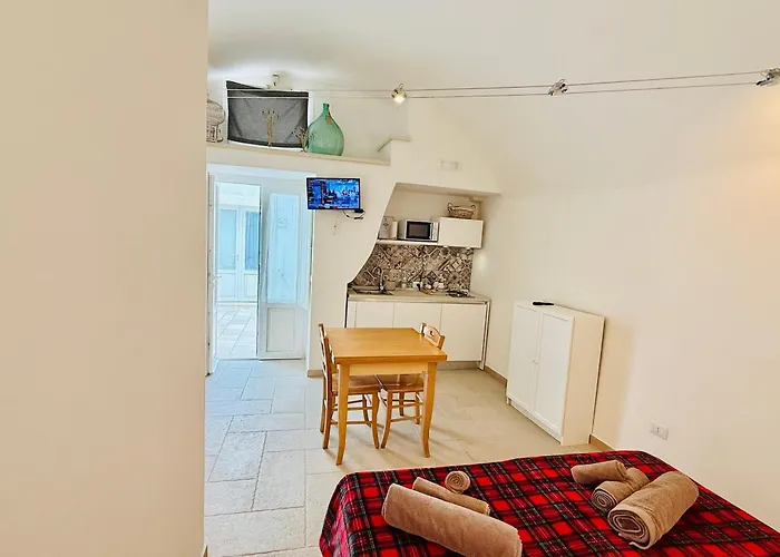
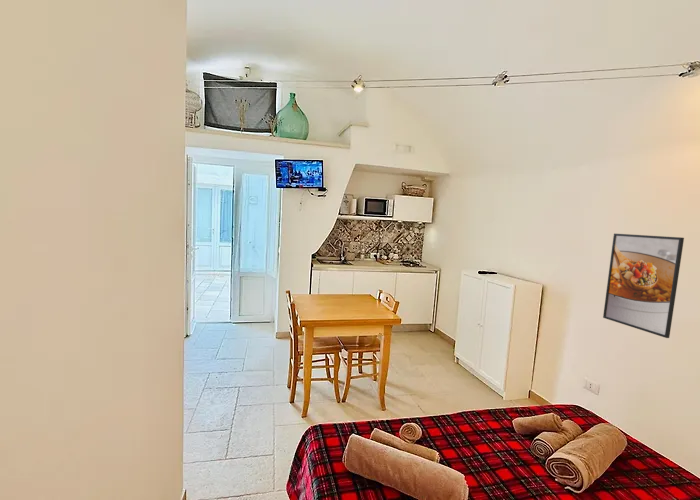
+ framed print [602,233,685,339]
